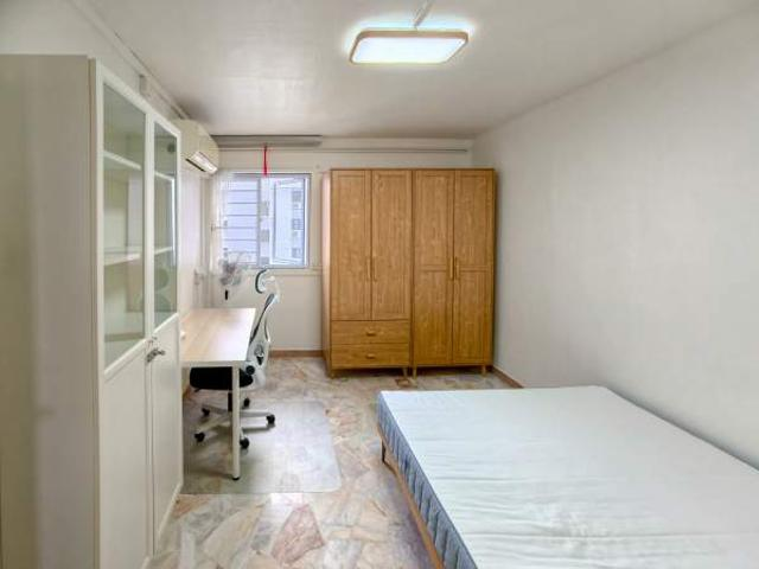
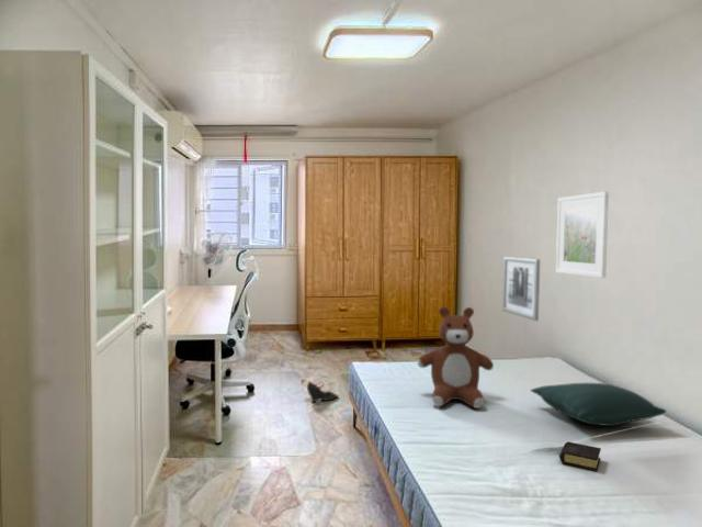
+ teddy bear [417,305,495,410]
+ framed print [555,190,610,279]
+ pillow [529,382,668,427]
+ book [558,440,602,472]
+ shoe [306,380,339,403]
+ wall art [501,256,541,322]
